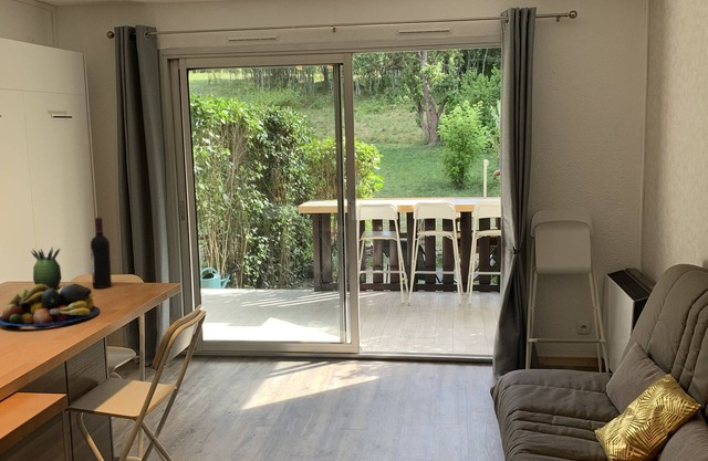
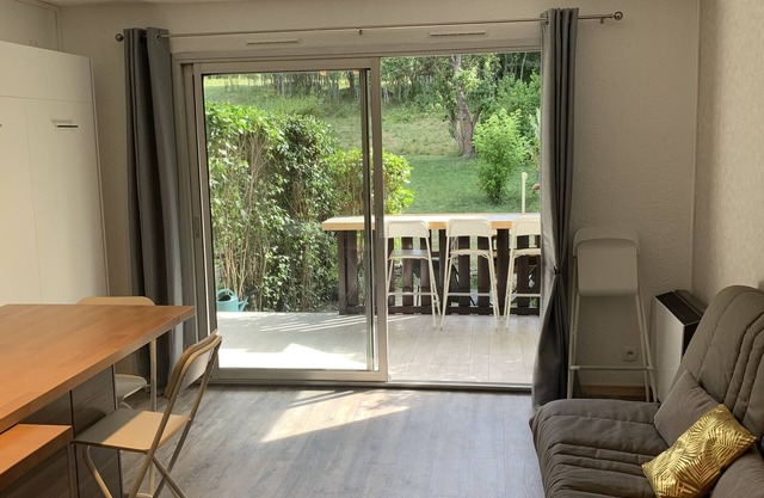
- succulent plant [30,245,63,291]
- wine bottle [90,217,113,290]
- fruit bowl [0,283,101,328]
